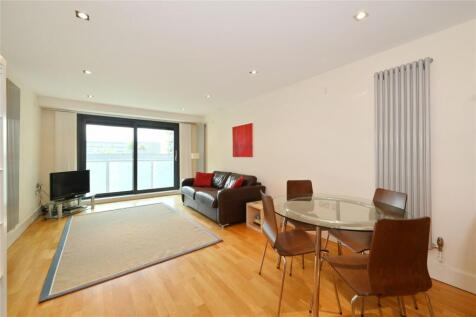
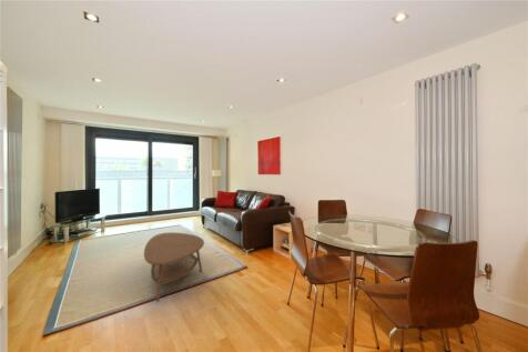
+ coffee table [143,231,205,303]
